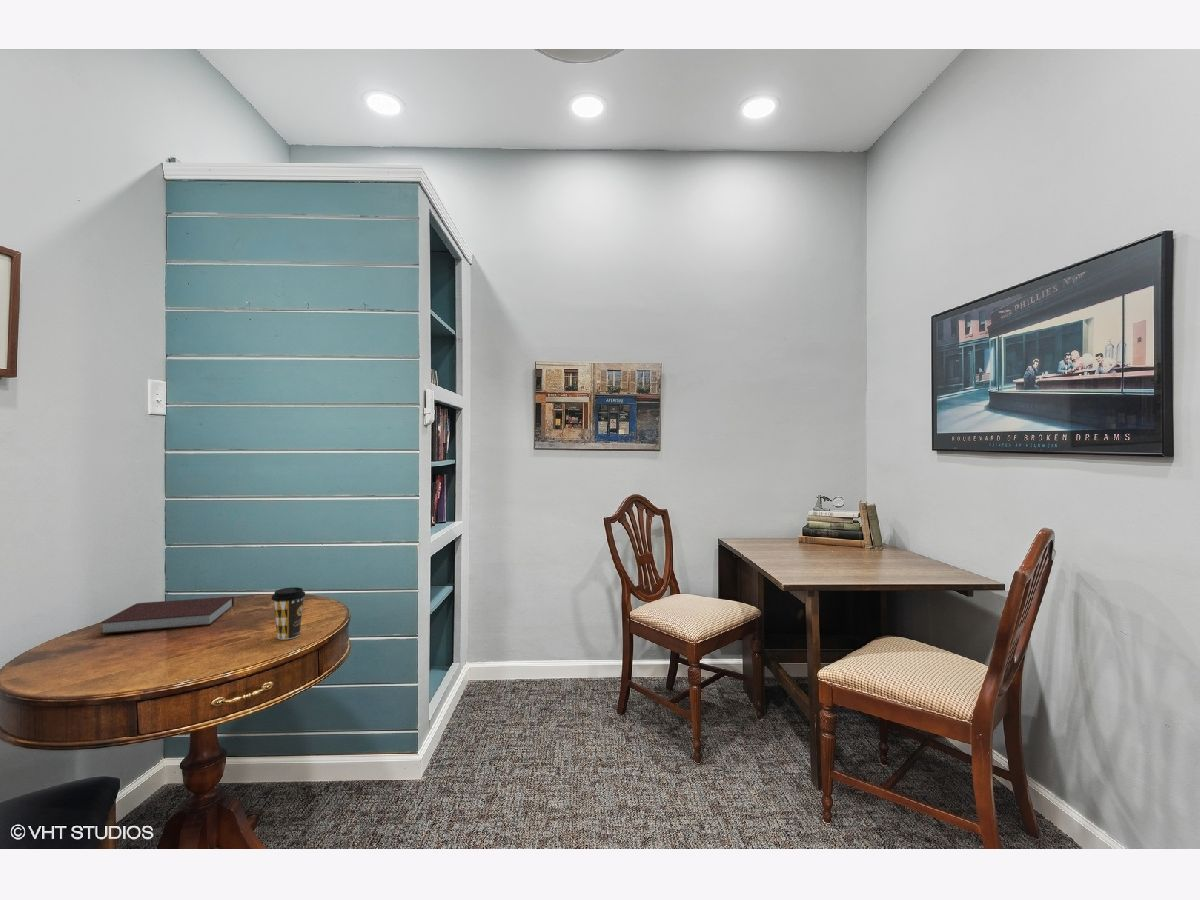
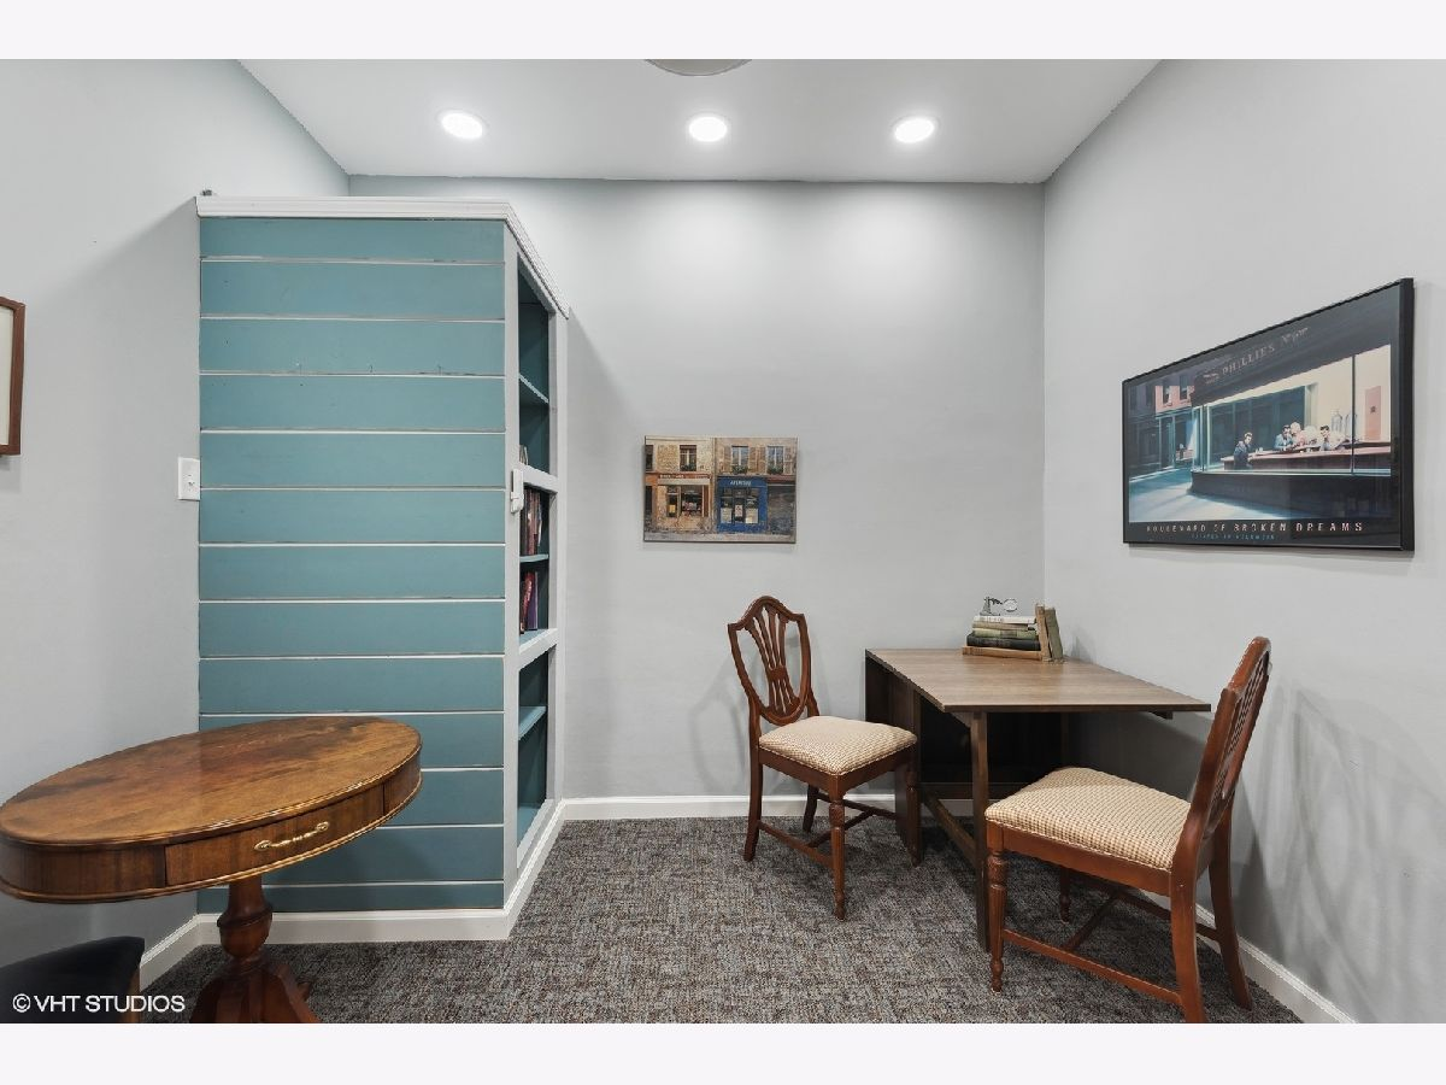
- notebook [99,596,235,635]
- coffee cup [270,586,306,641]
